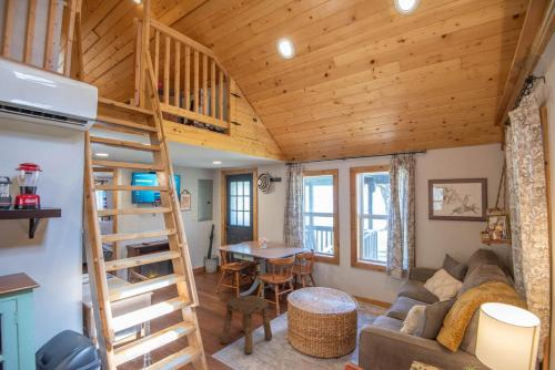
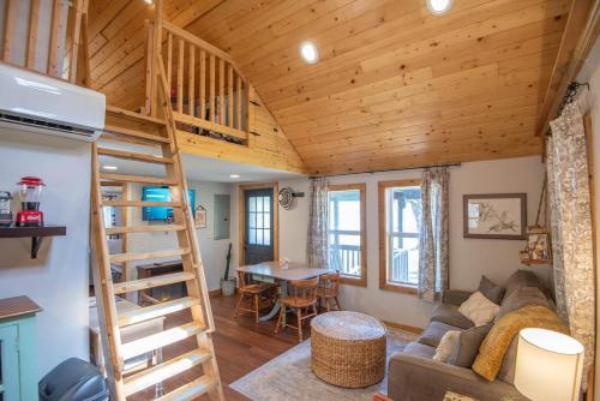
- stool [220,294,273,354]
